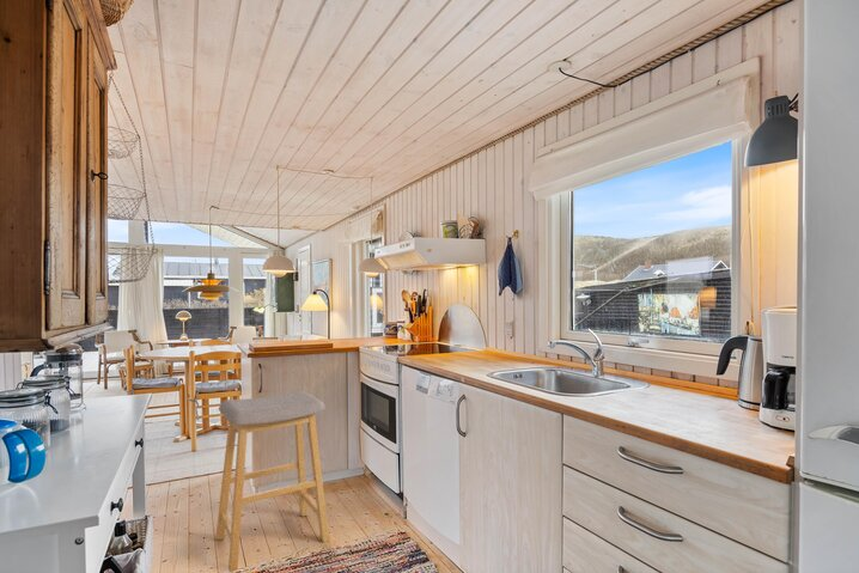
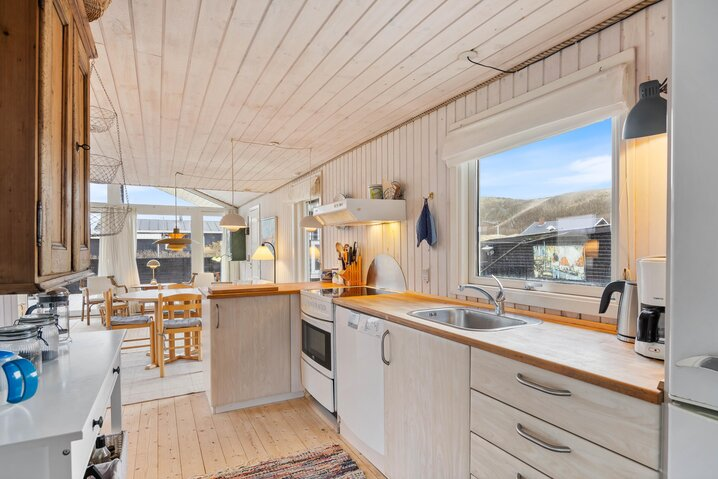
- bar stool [214,390,330,573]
